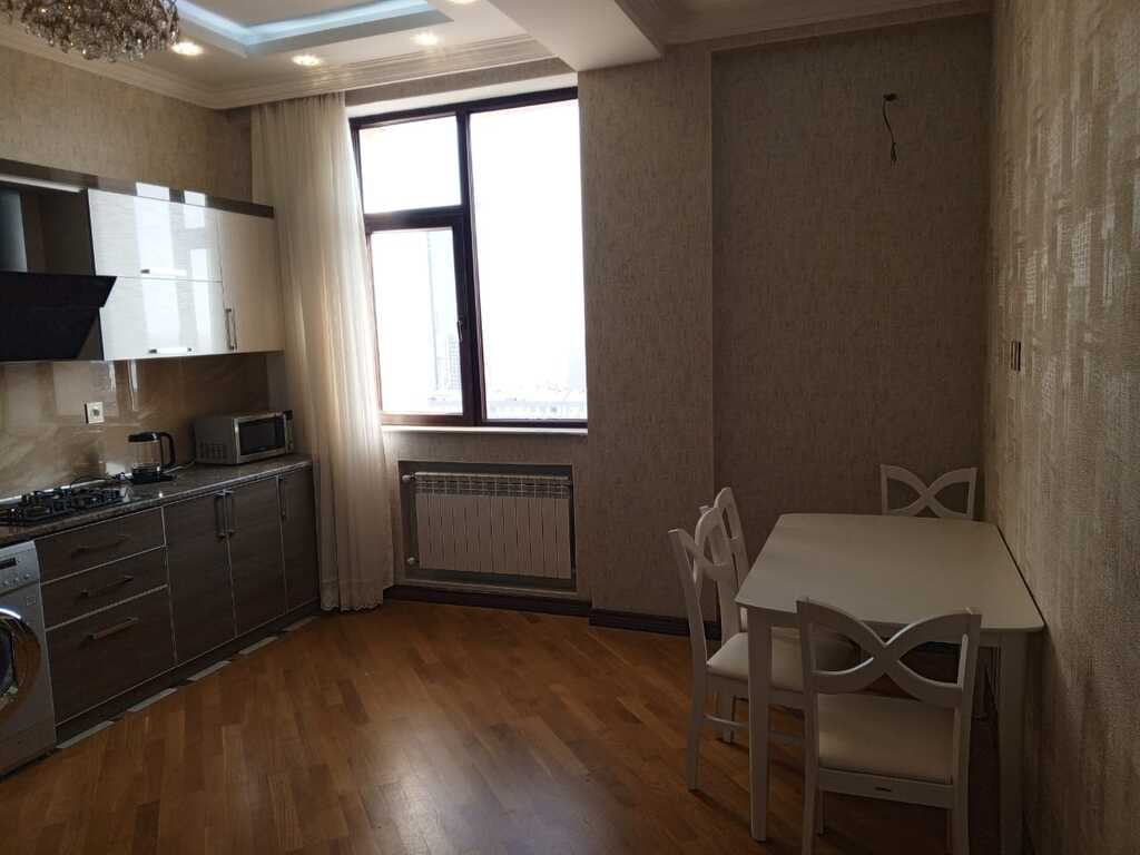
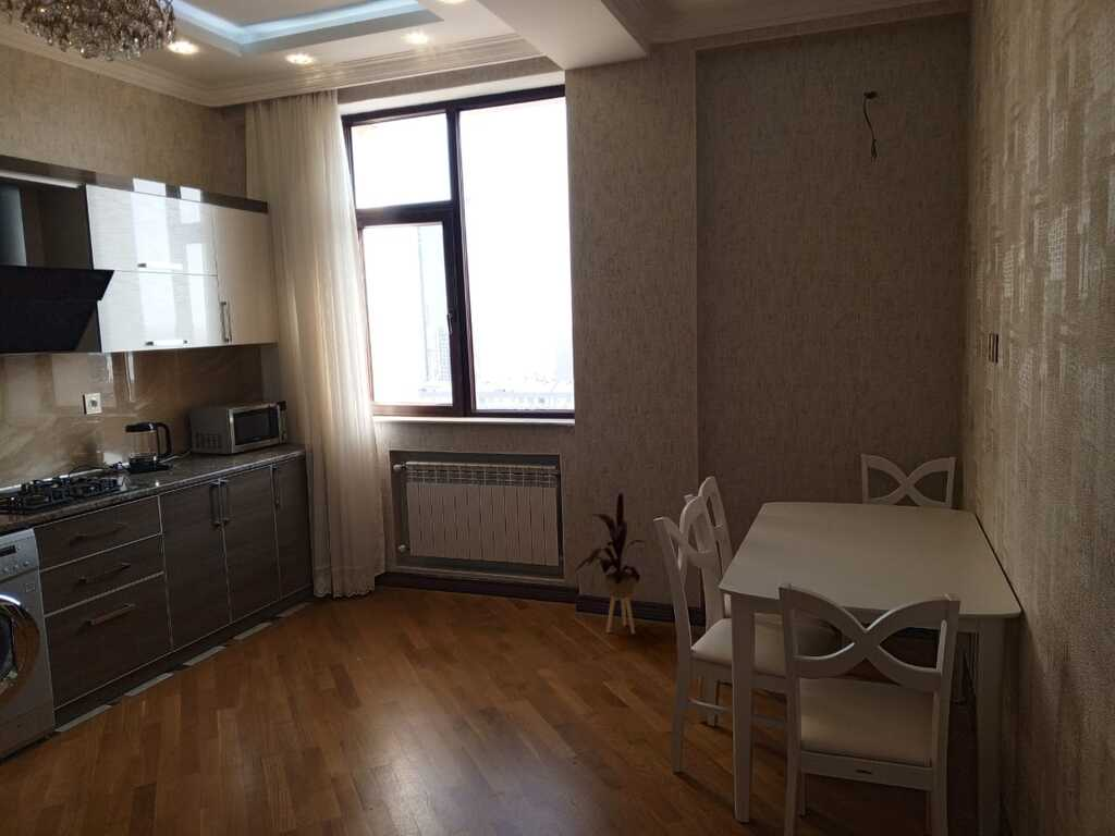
+ house plant [572,492,648,636]
